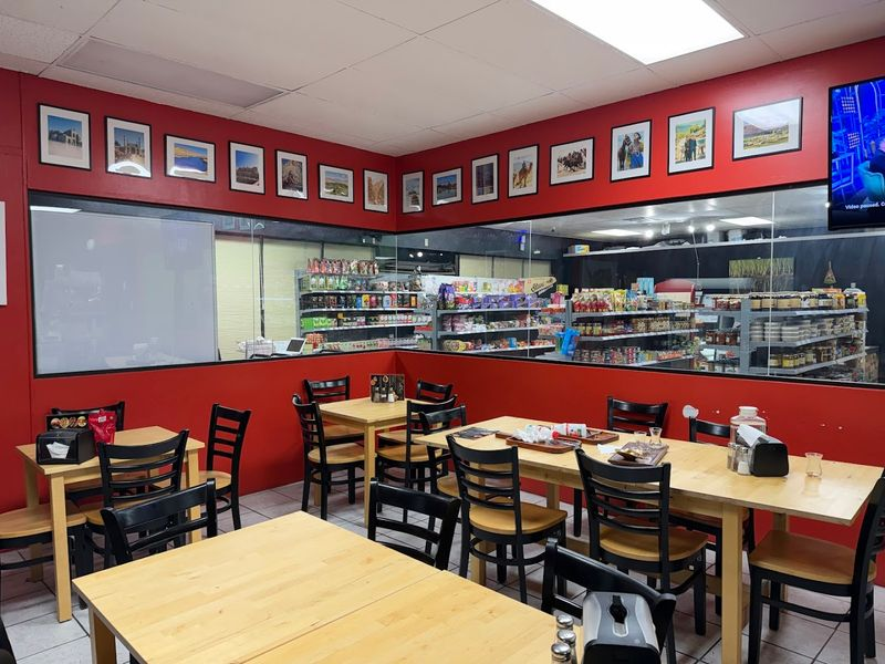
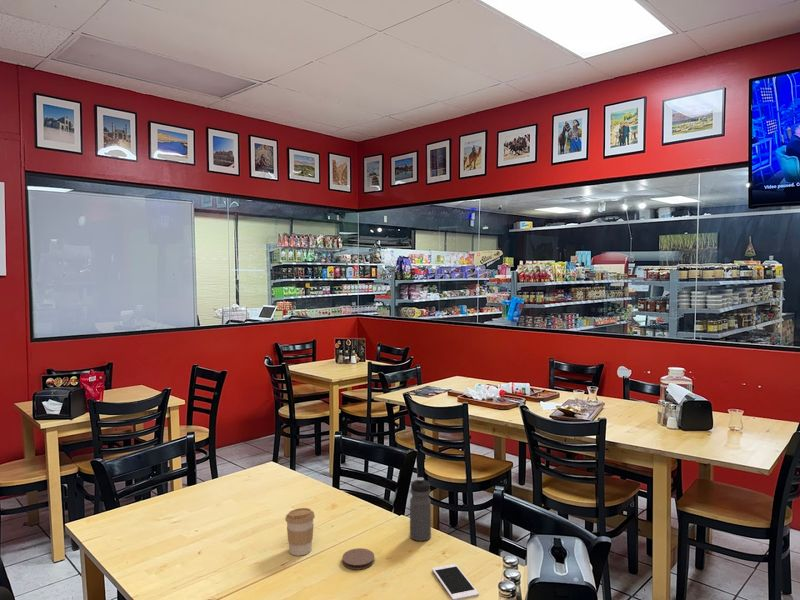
+ coffee cup [284,507,316,557]
+ coaster [341,547,376,571]
+ cell phone [431,563,480,600]
+ water bottle [409,476,432,542]
